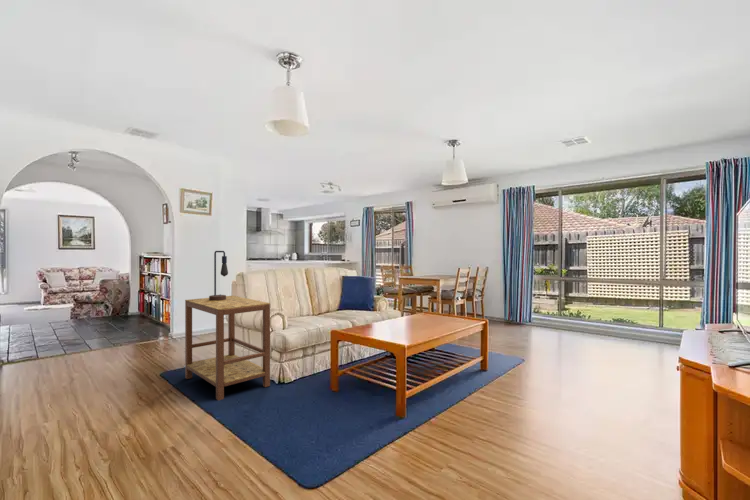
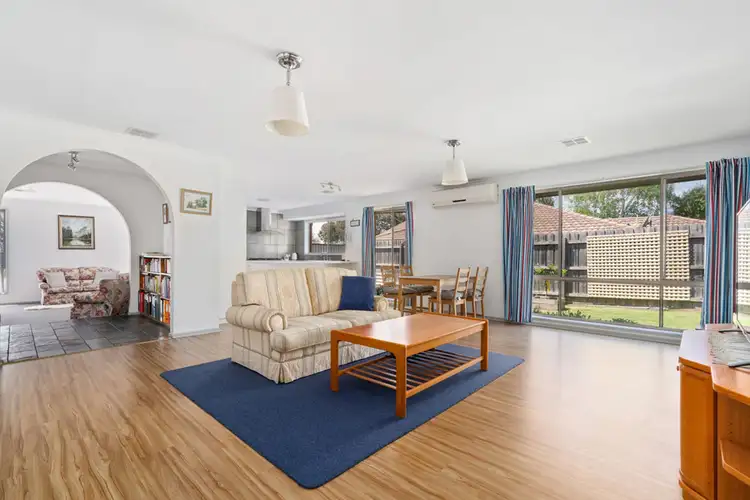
- table lamp [208,250,229,301]
- side table [184,295,271,401]
